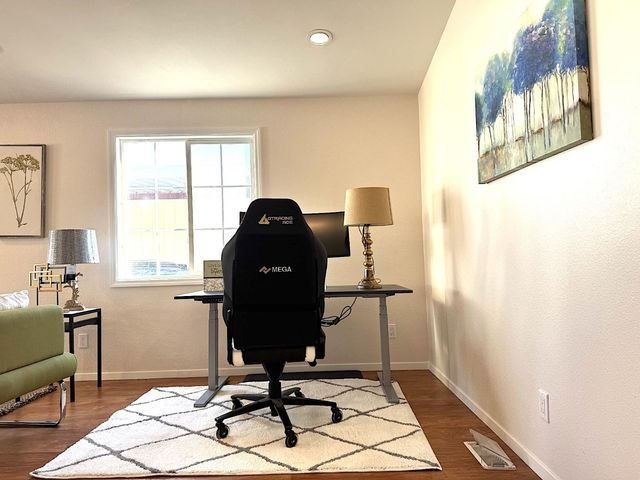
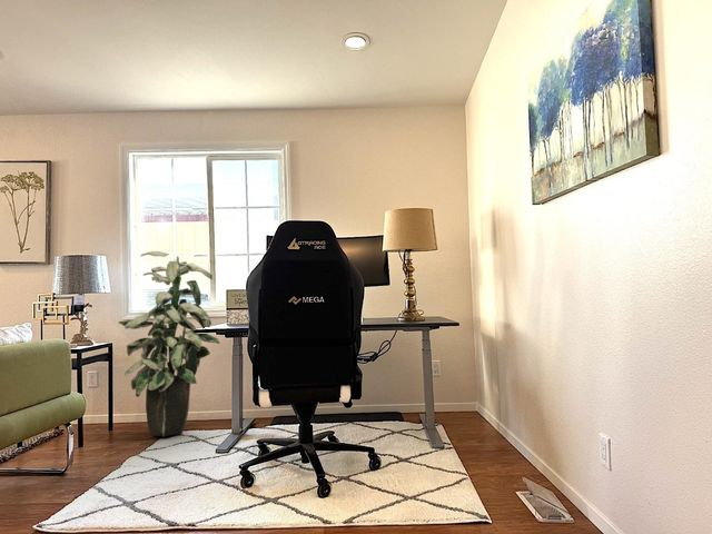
+ indoor plant [117,250,220,437]
